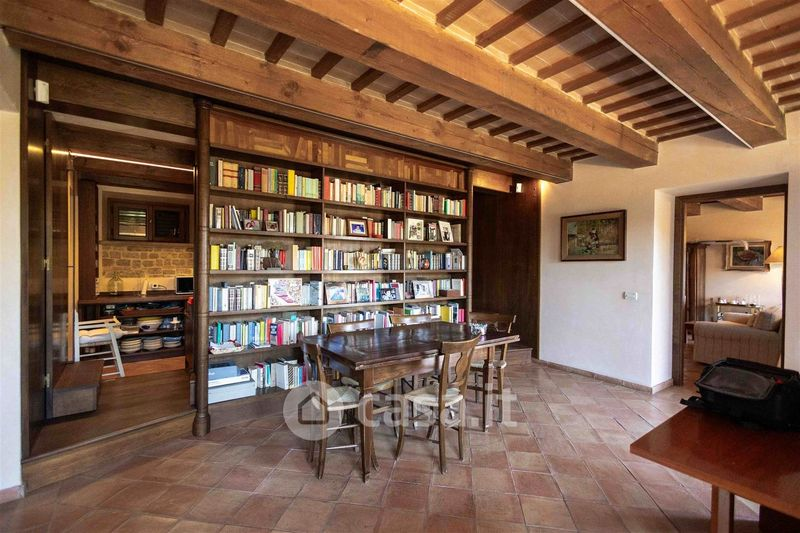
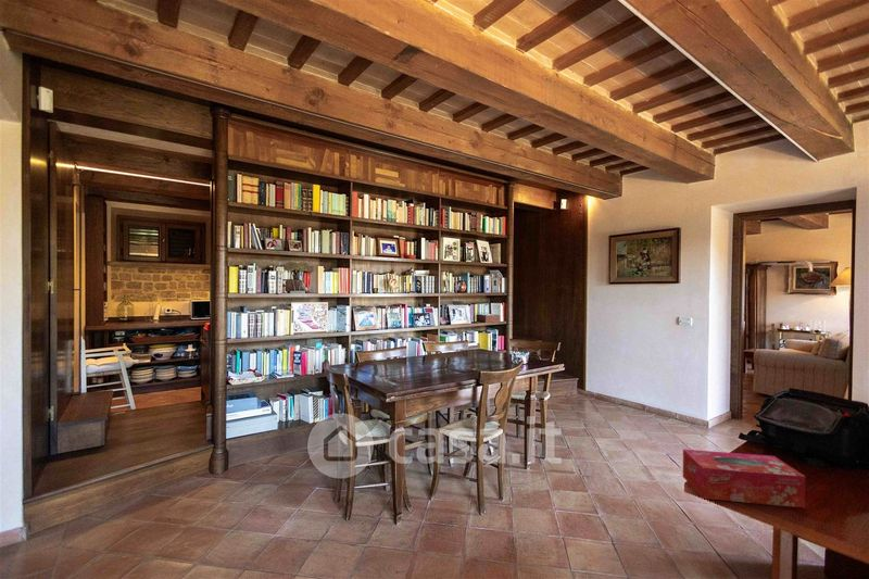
+ tissue box [682,449,806,508]
